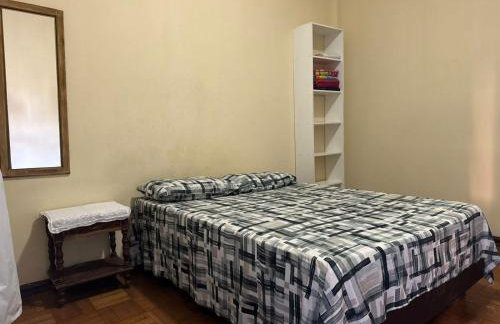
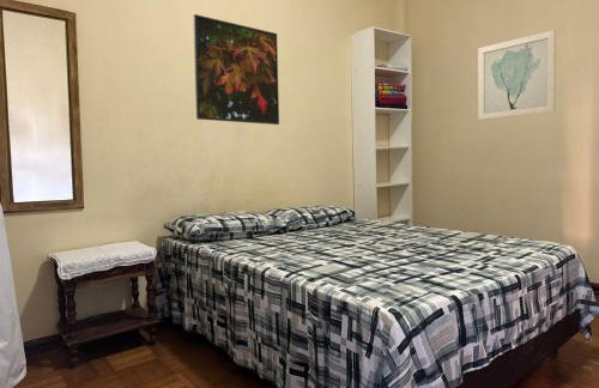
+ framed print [192,13,280,126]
+ wall art [477,29,557,121]
